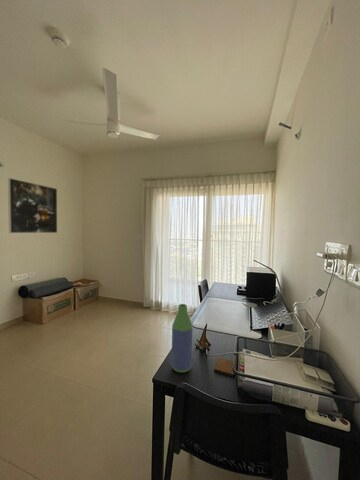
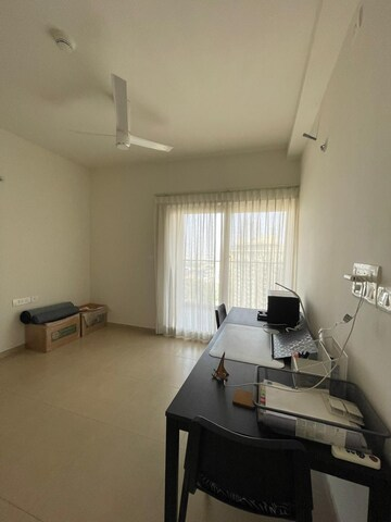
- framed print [7,177,58,234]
- bottle [171,303,194,374]
